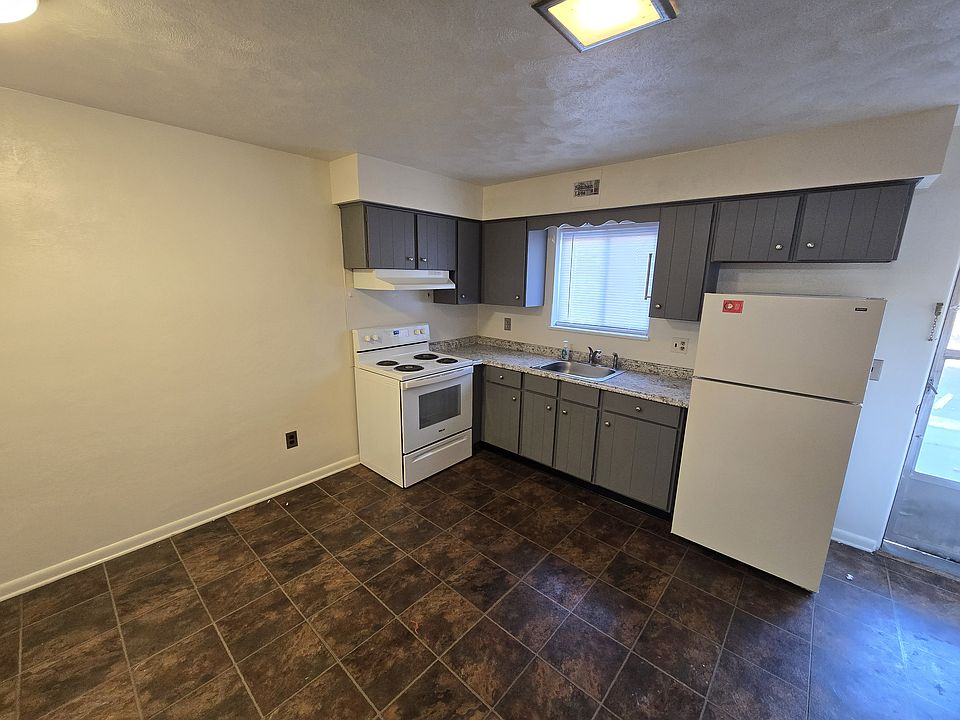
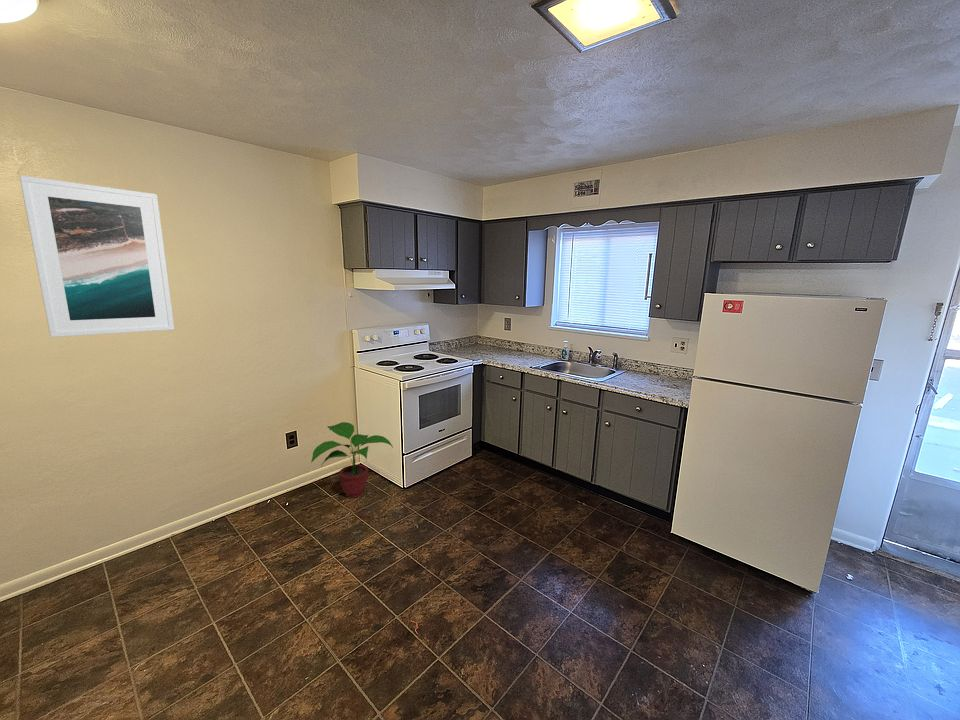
+ potted plant [310,421,394,499]
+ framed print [19,174,175,338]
